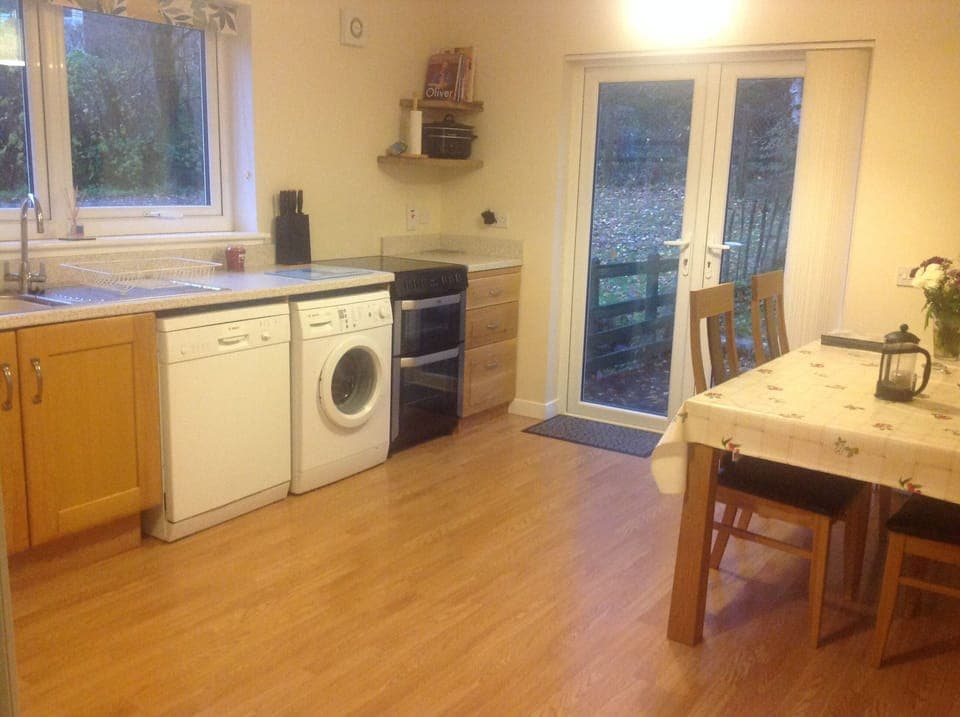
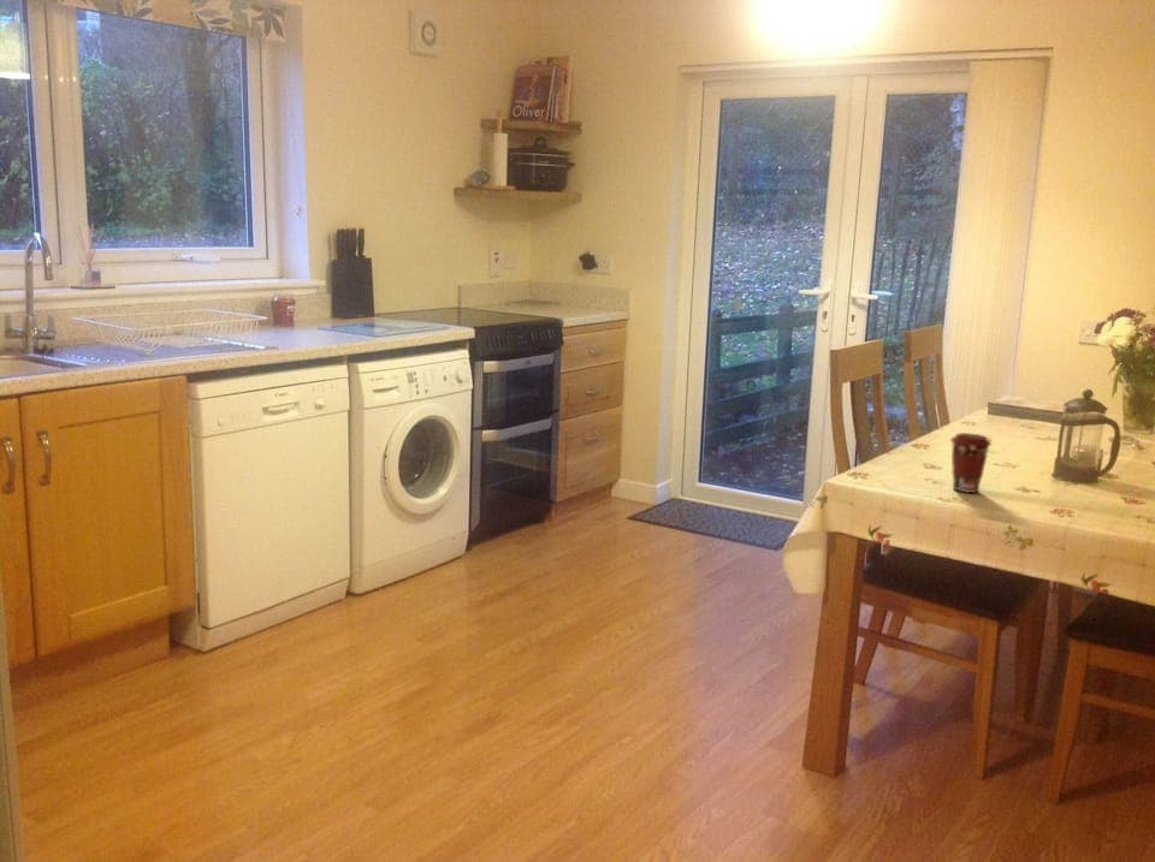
+ coffee cup [949,432,993,494]
